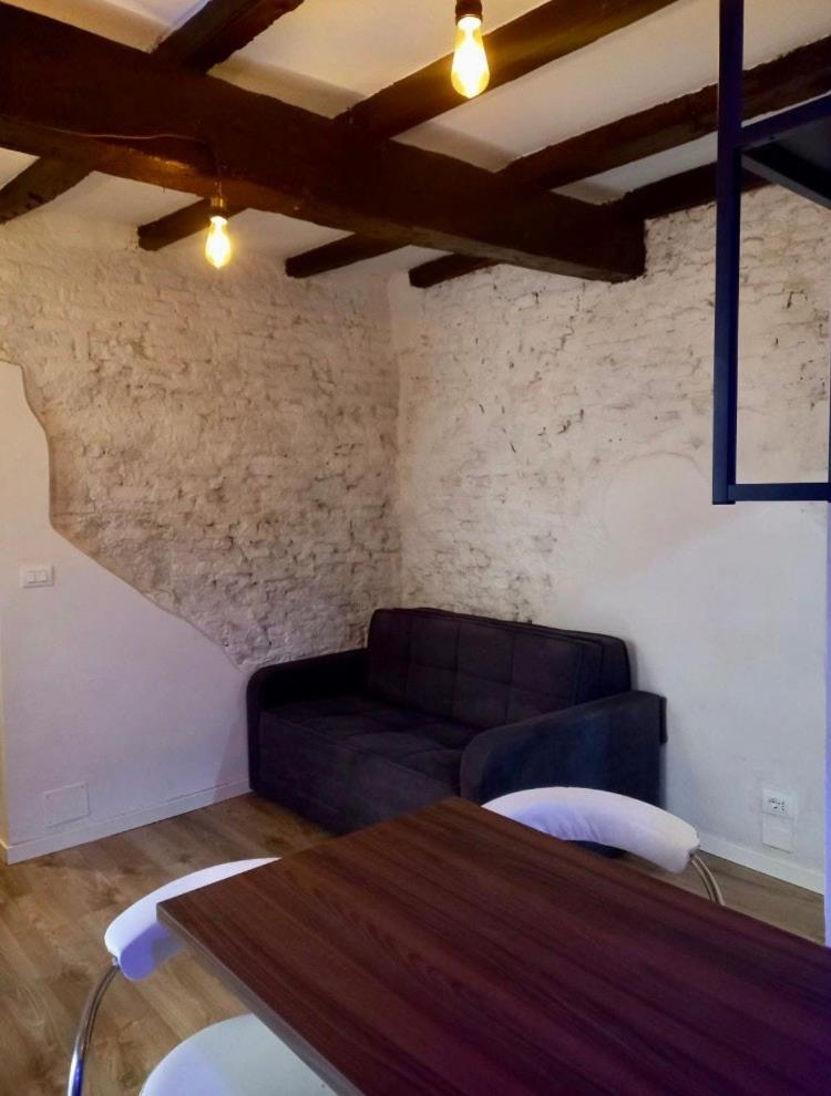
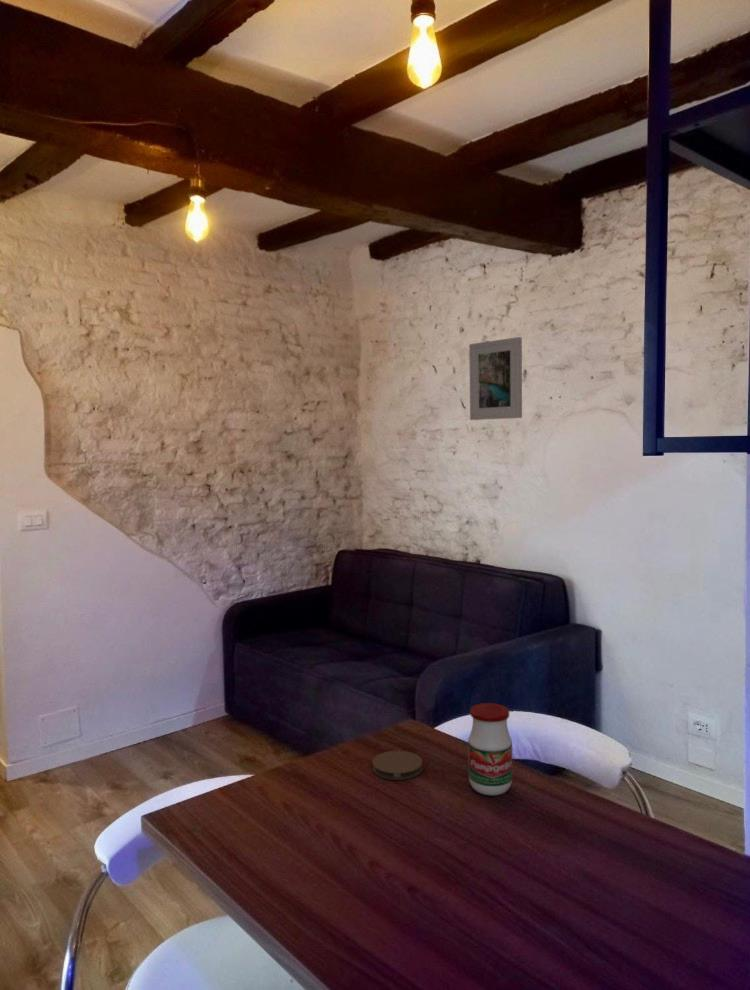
+ coaster [371,750,423,781]
+ jar [467,702,513,796]
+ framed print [468,336,523,421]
